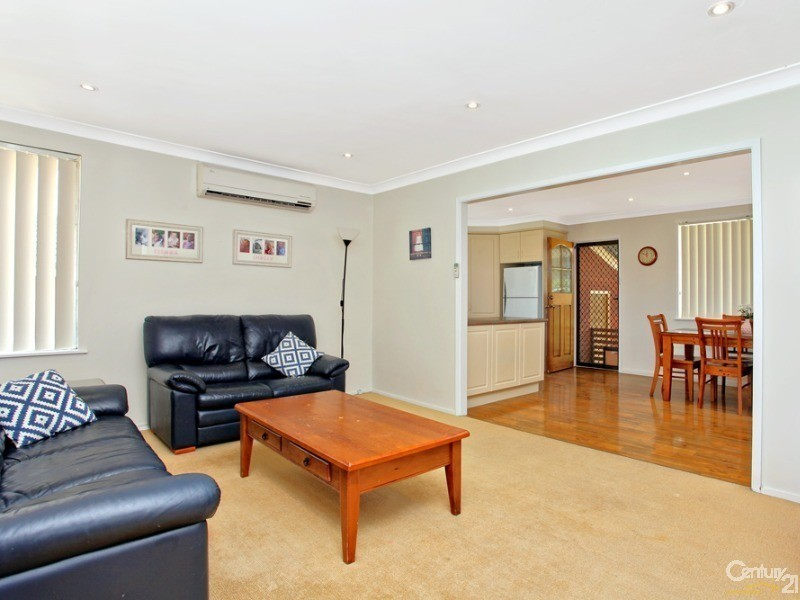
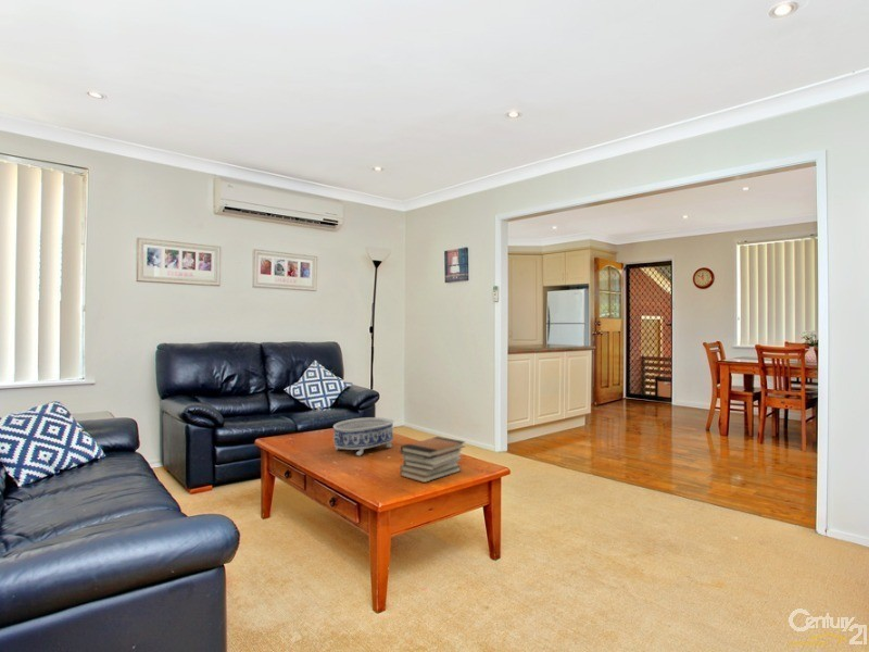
+ decorative bowl [332,416,394,457]
+ book stack [399,436,466,484]
